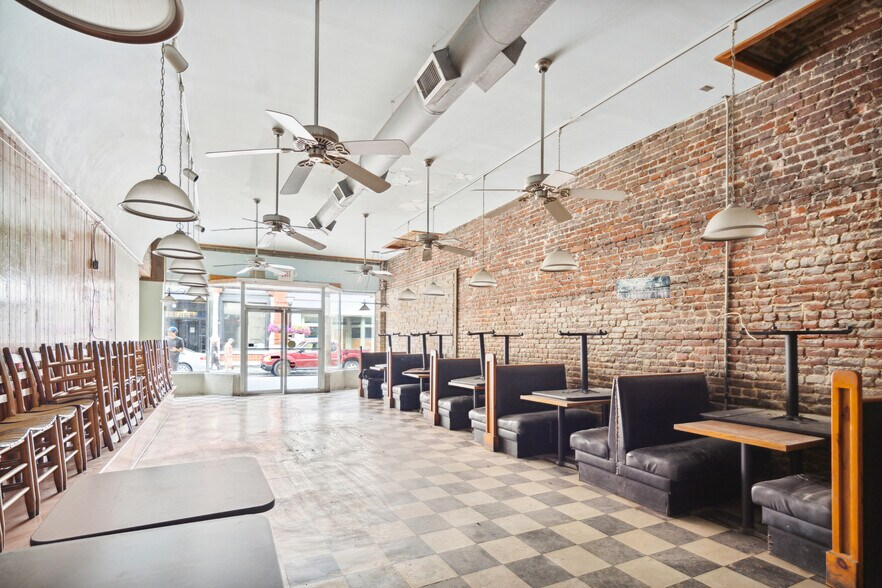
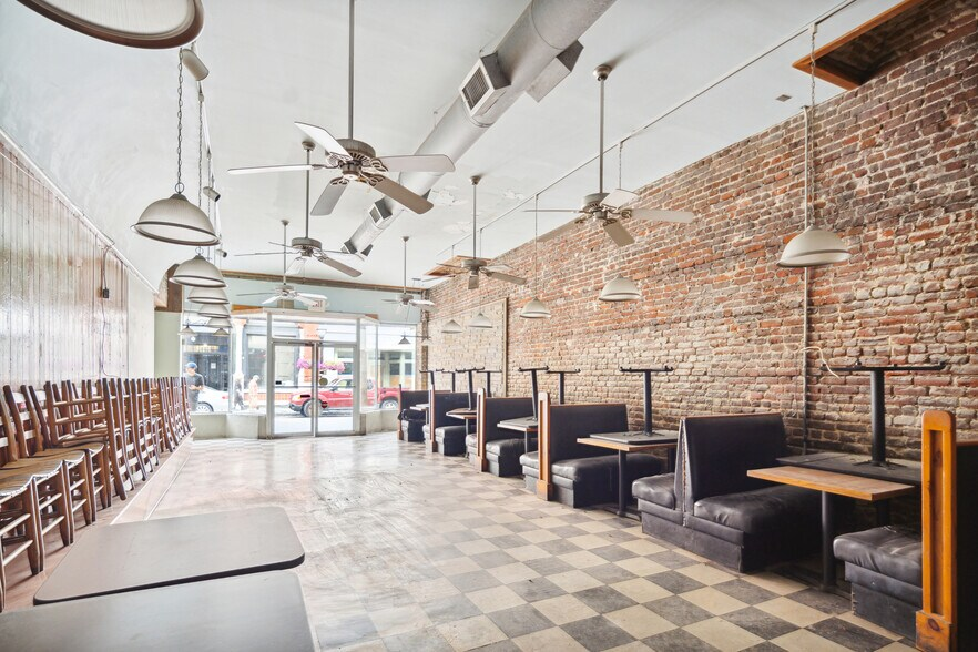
- wall art [615,275,671,300]
